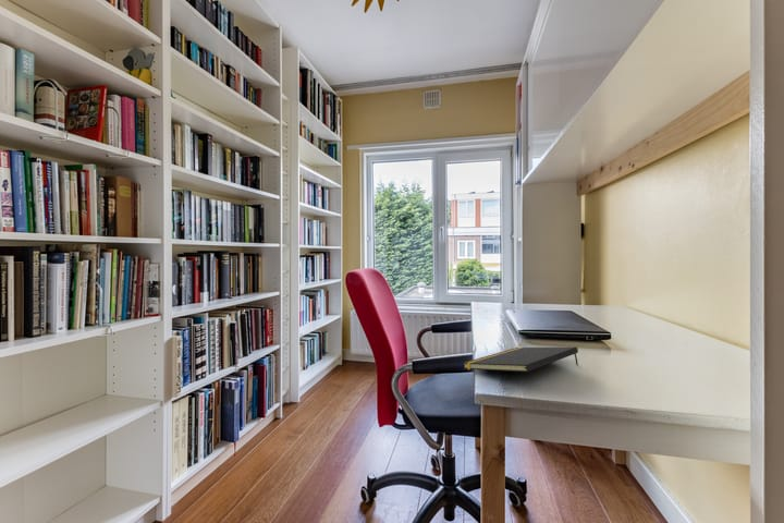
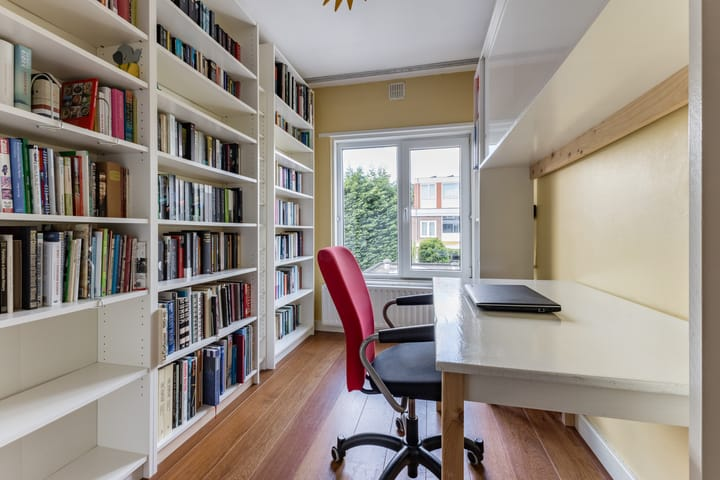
- notepad [462,345,579,373]
